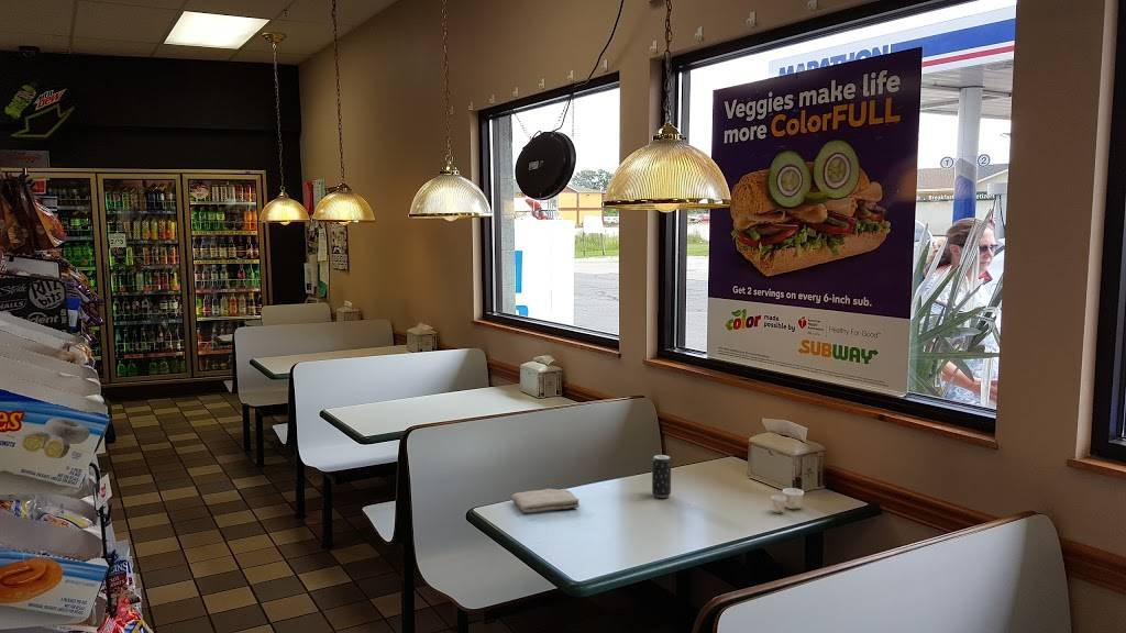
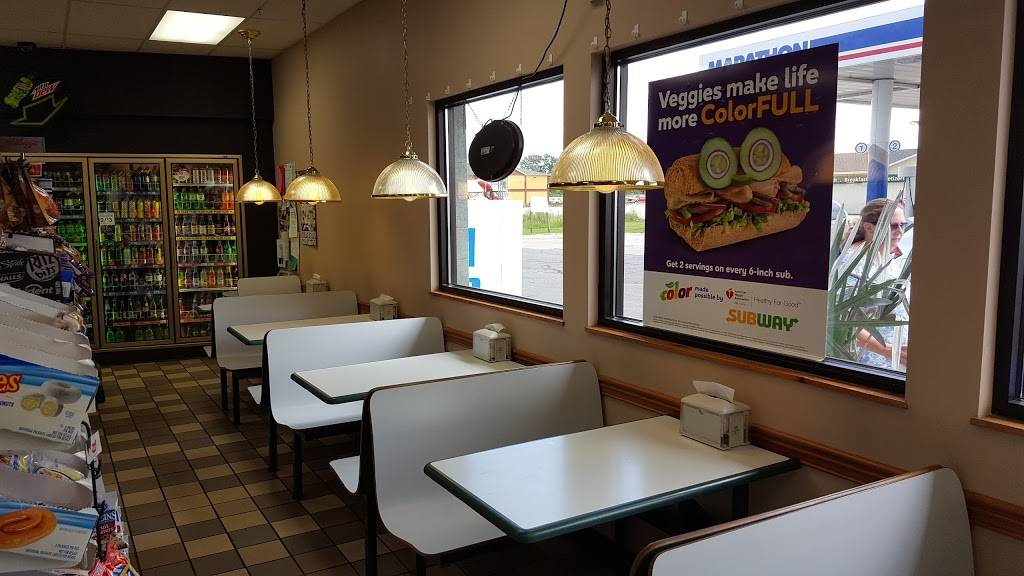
- beverage can [651,454,672,499]
- washcloth [510,488,581,513]
- paper cup [771,487,805,514]
